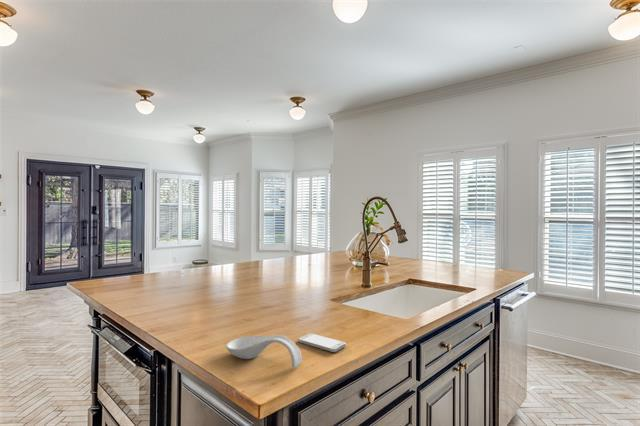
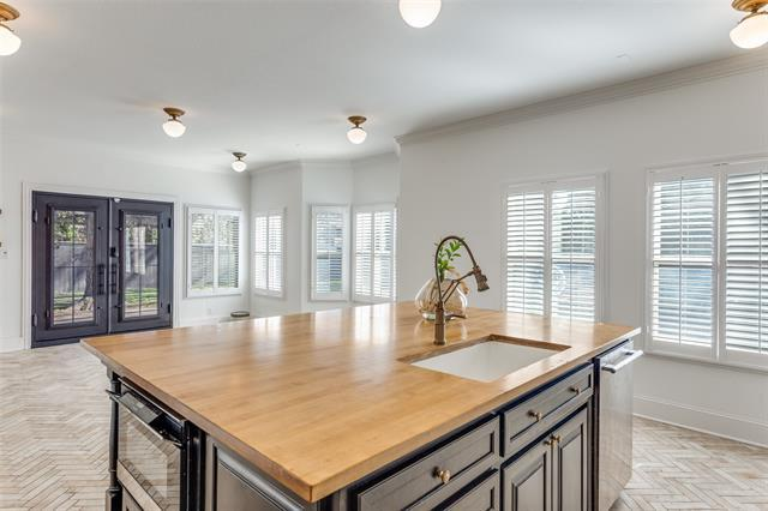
- spoon rest [225,334,303,369]
- smartphone [297,332,347,353]
